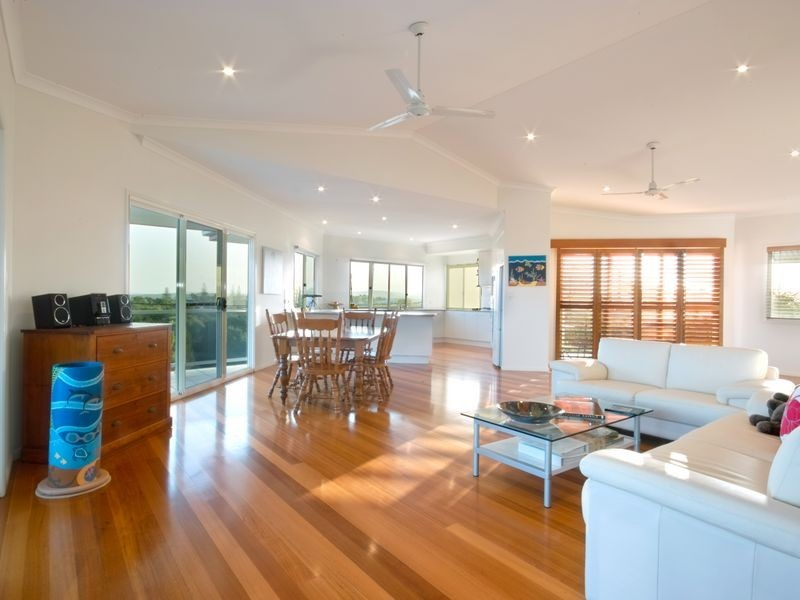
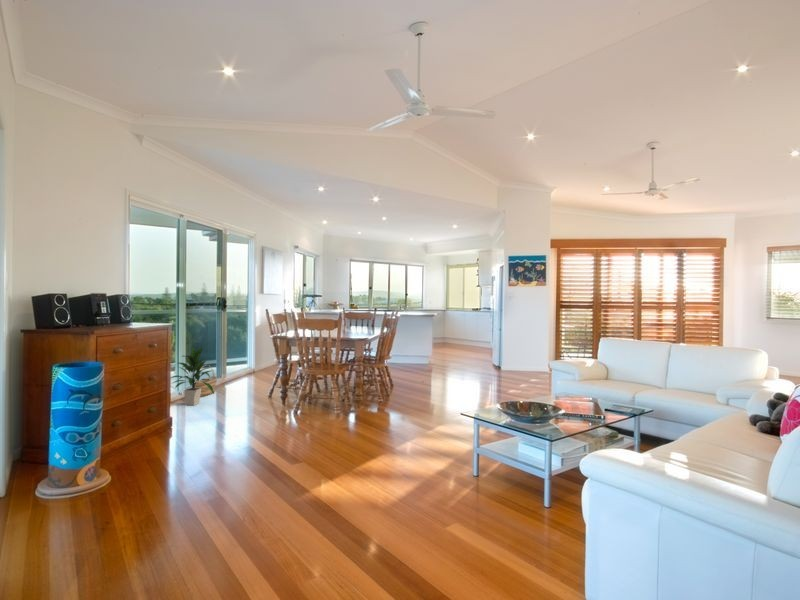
+ indoor plant [170,345,215,406]
+ basket [194,364,218,398]
